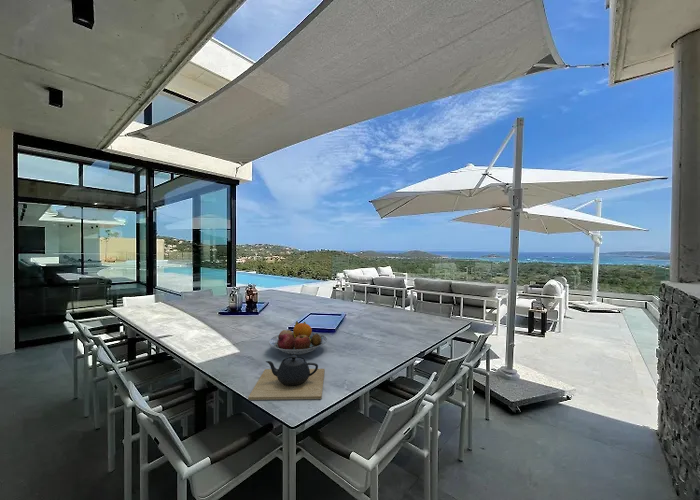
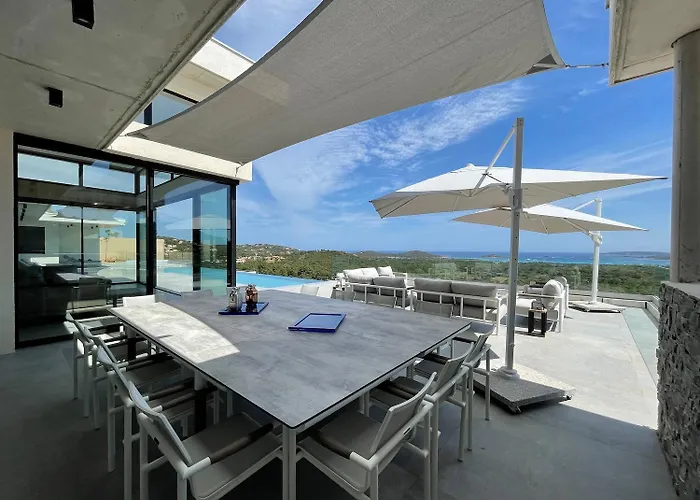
- fruit bowl [268,320,328,356]
- teapot [247,355,326,401]
